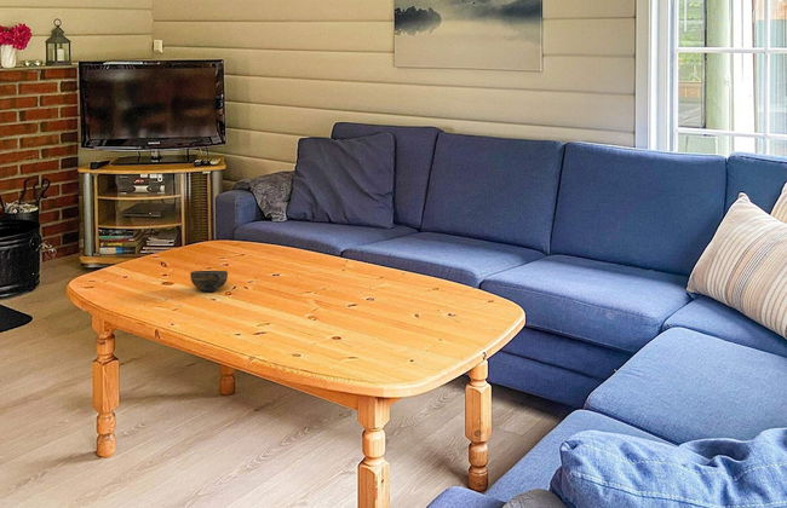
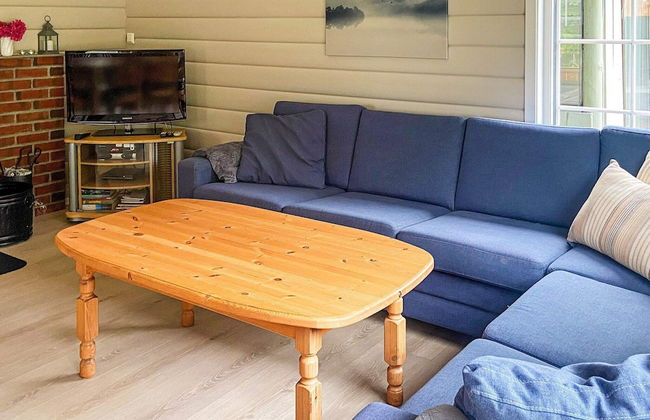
- cup [189,270,229,293]
